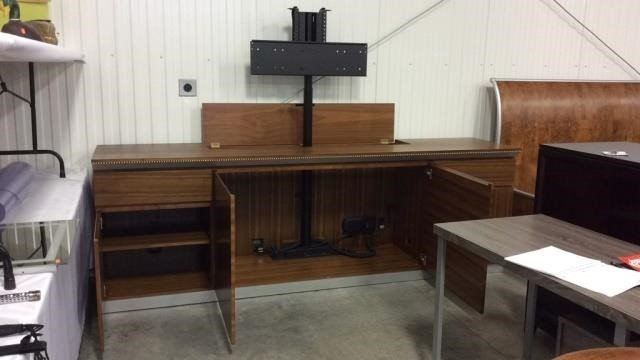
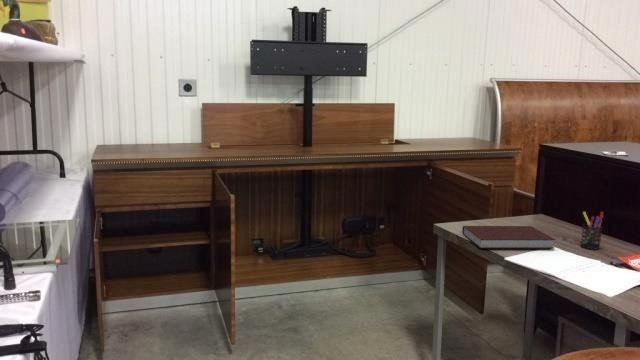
+ notebook [461,225,556,250]
+ pen holder [579,211,604,250]
